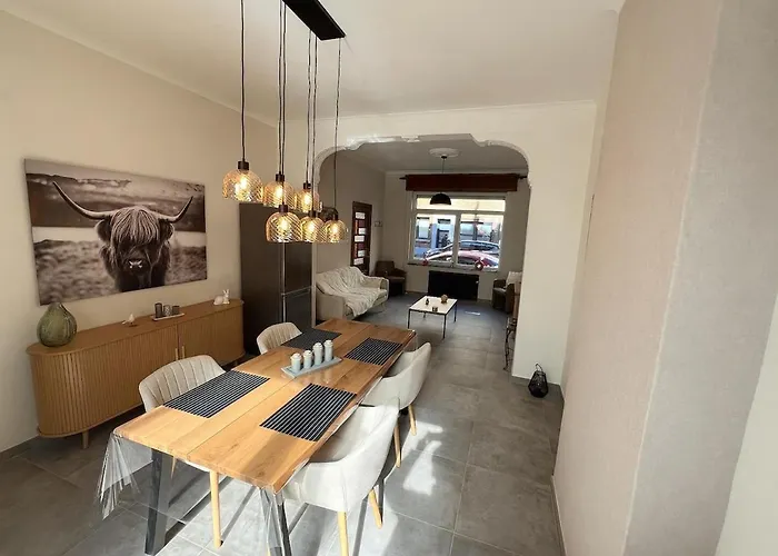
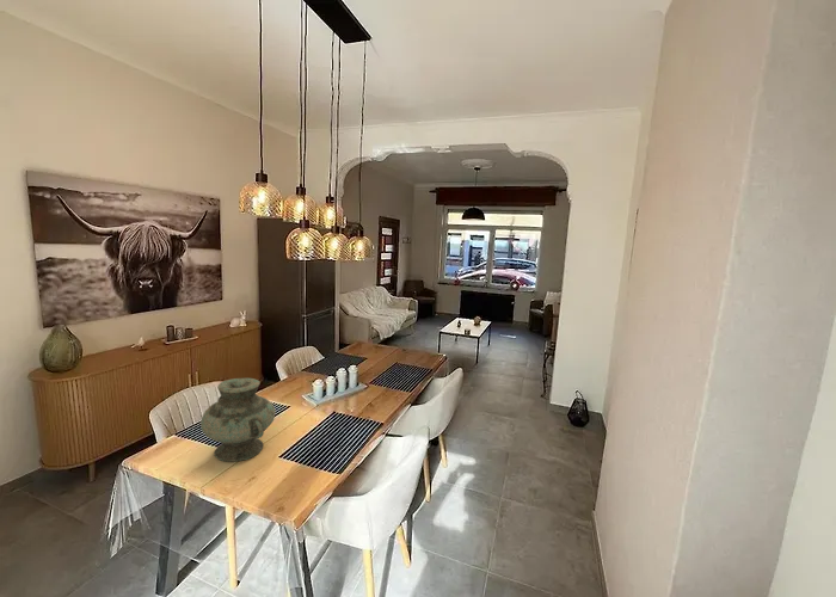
+ vase [199,377,277,462]
